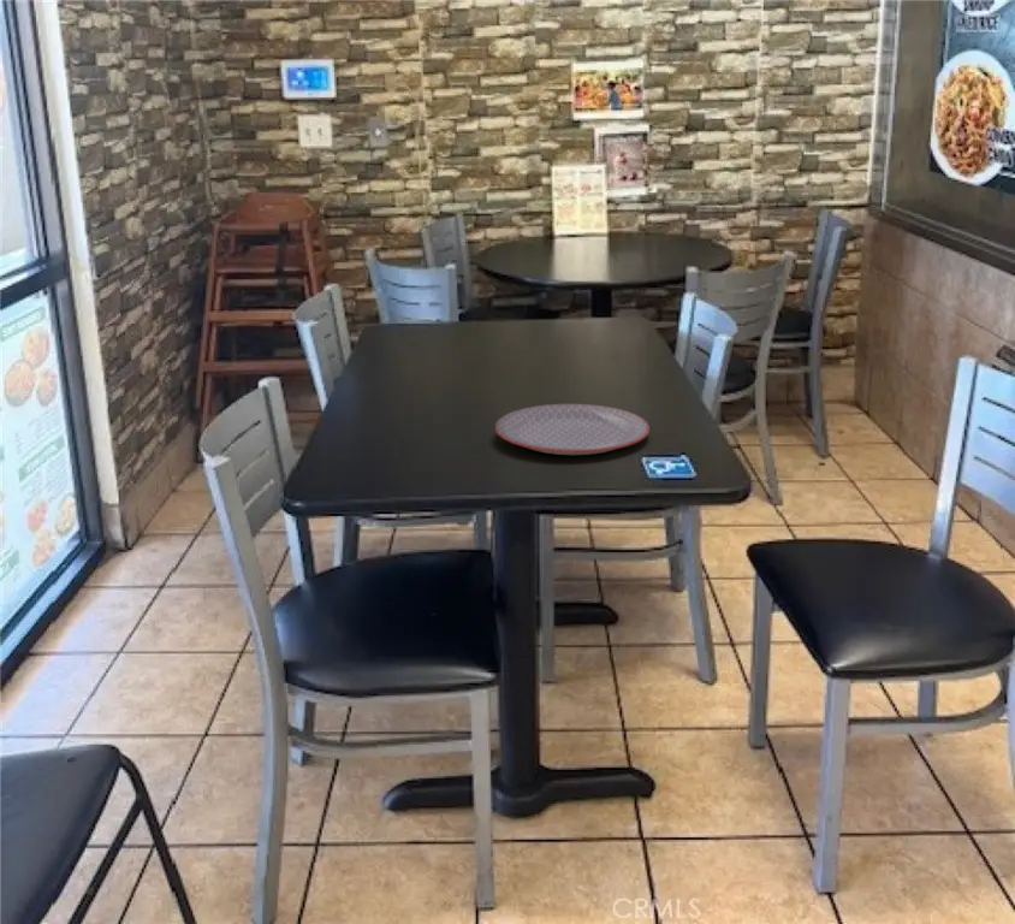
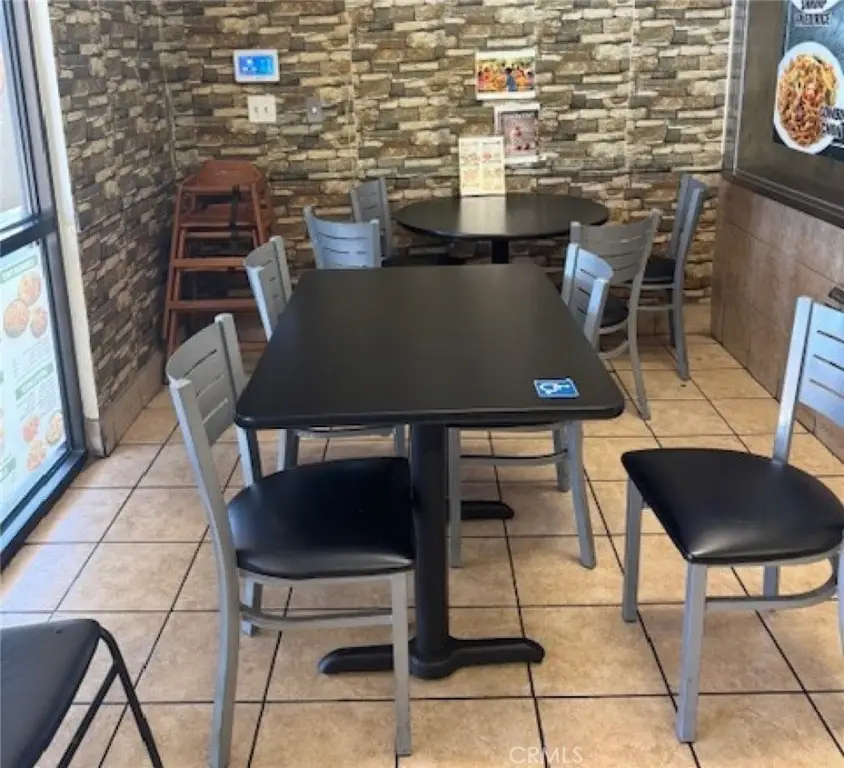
- plate [494,403,651,456]
